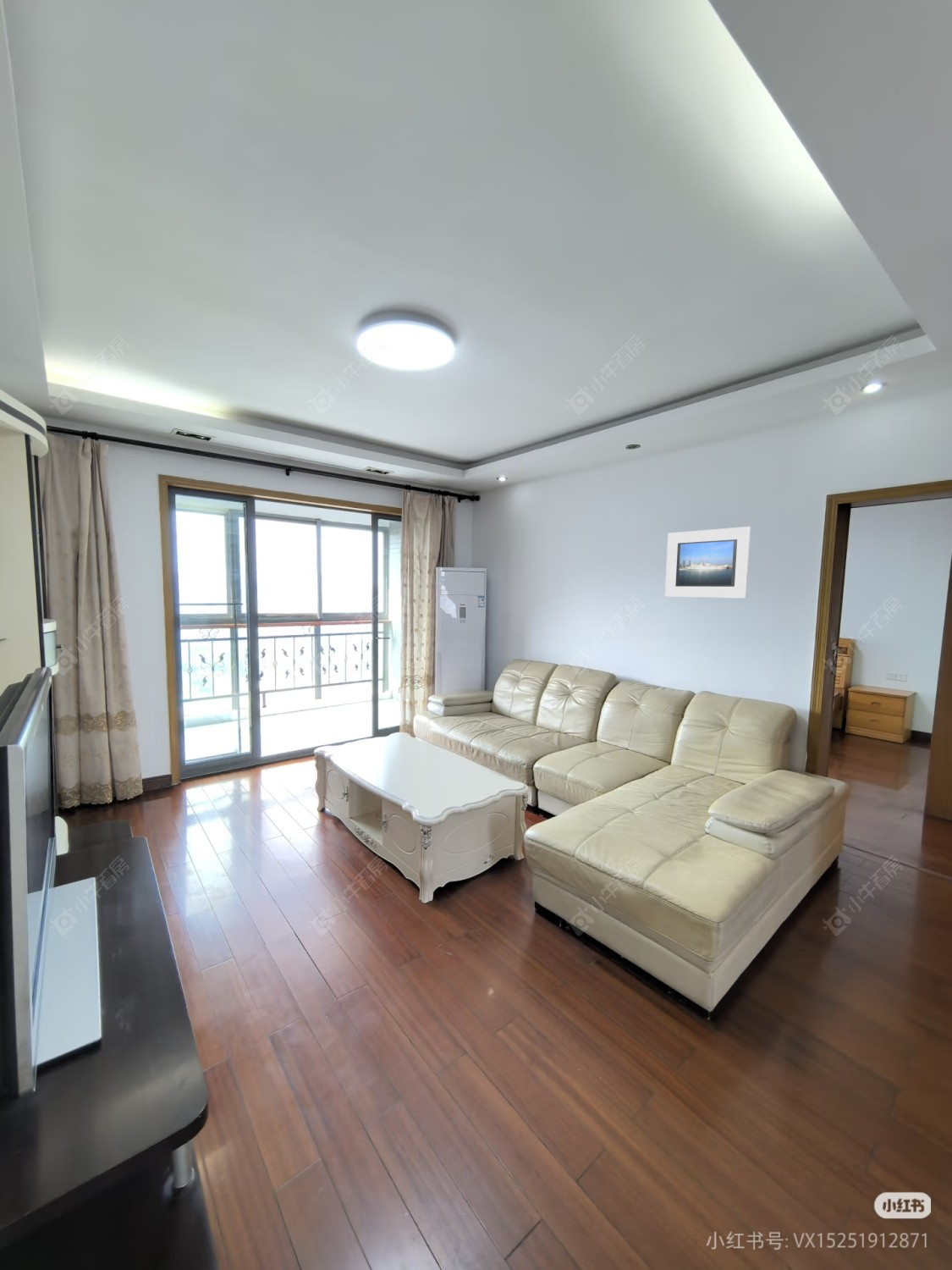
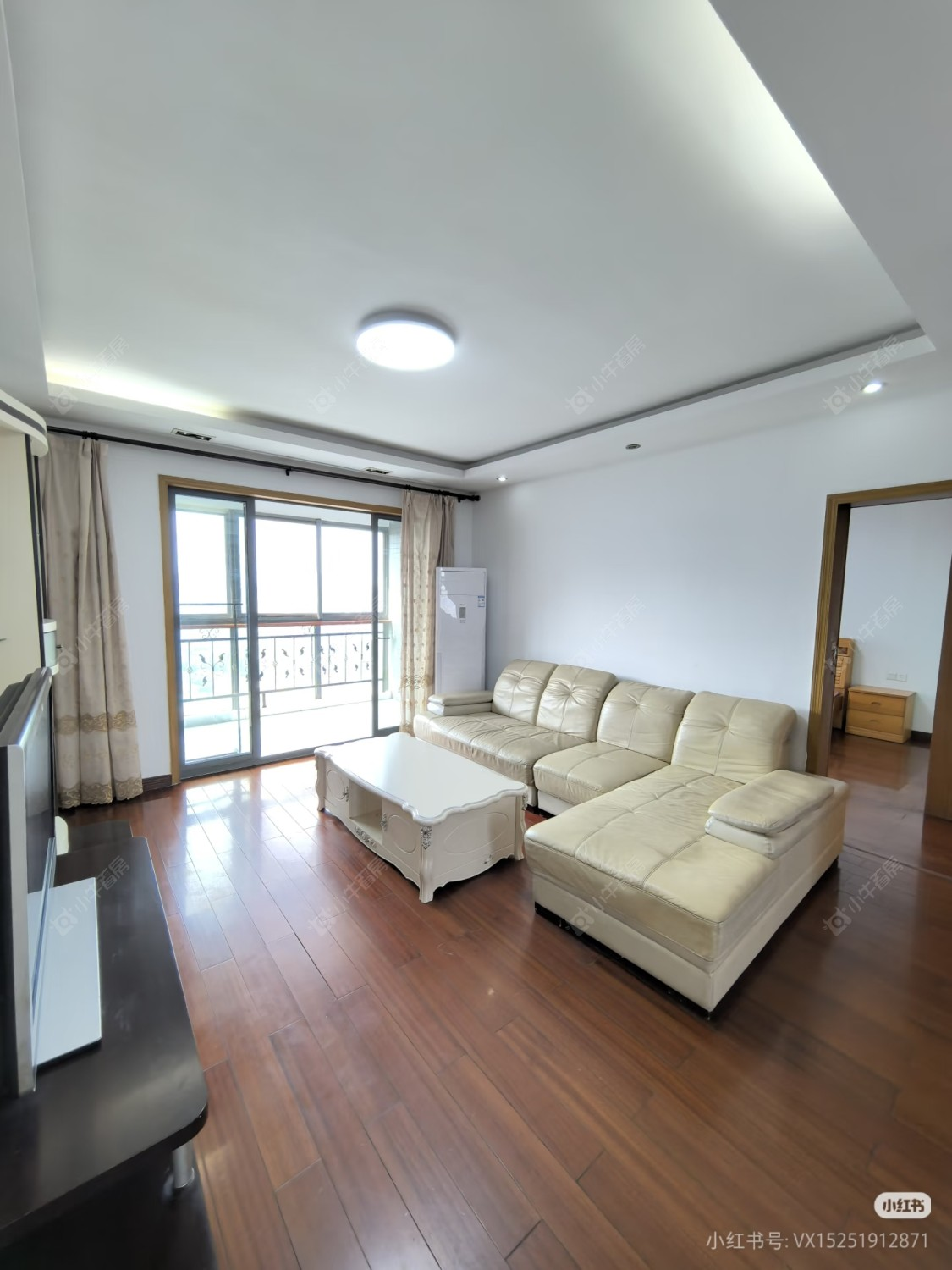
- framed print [664,526,752,599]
